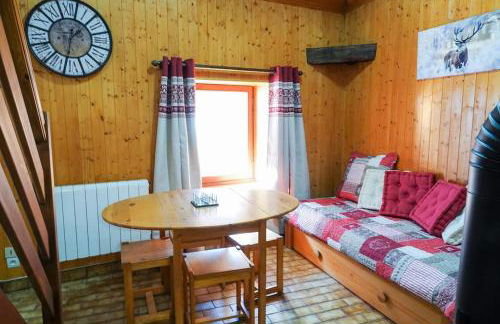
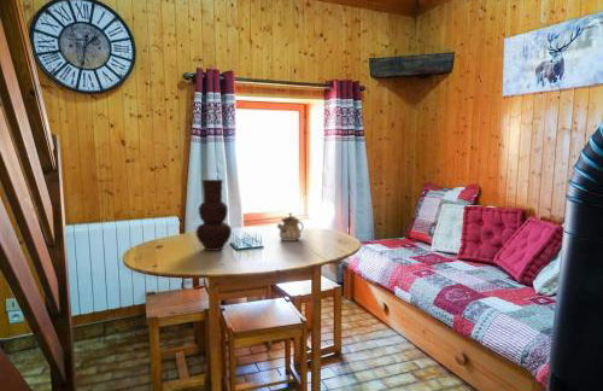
+ teapot [276,211,304,243]
+ vase [194,179,233,252]
